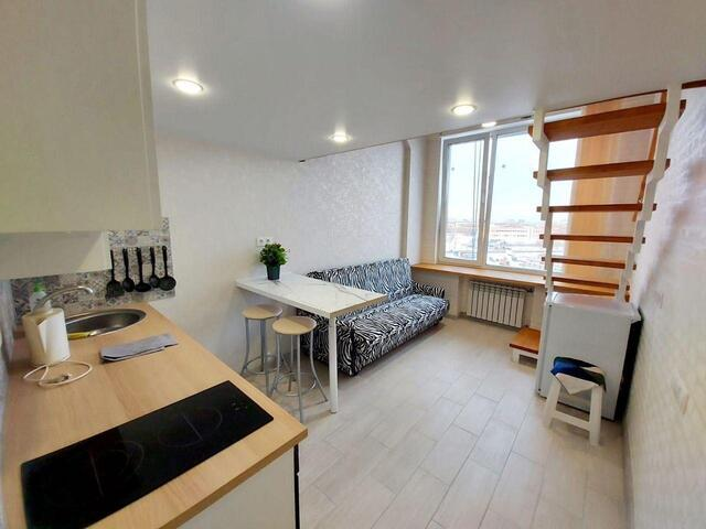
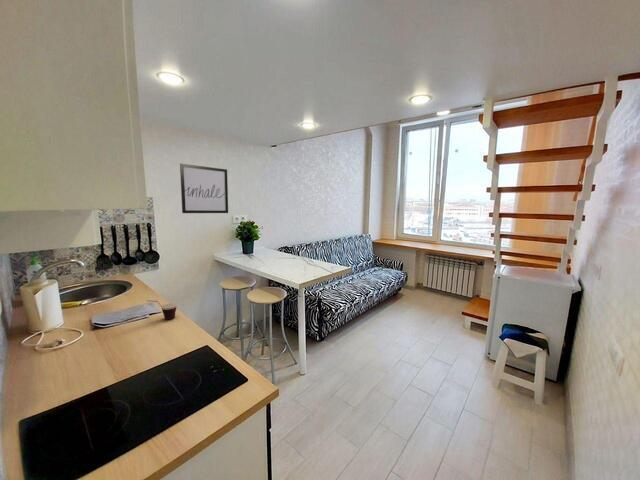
+ cup [146,299,178,321]
+ wall art [179,163,229,214]
